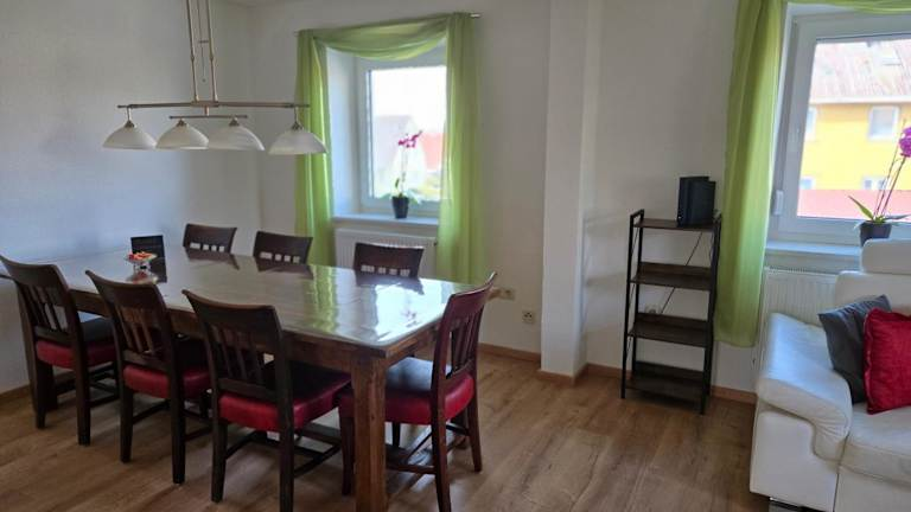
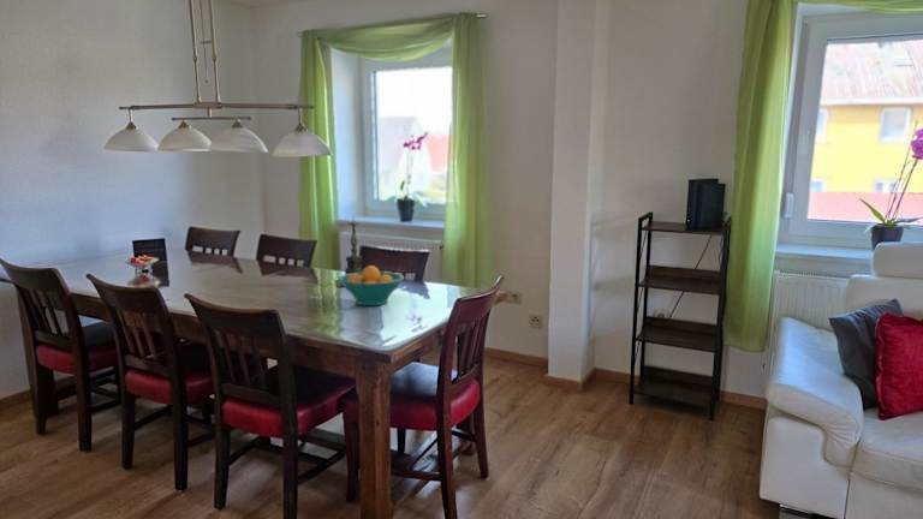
+ candle holder [335,219,364,288]
+ fruit bowl [337,264,405,306]
